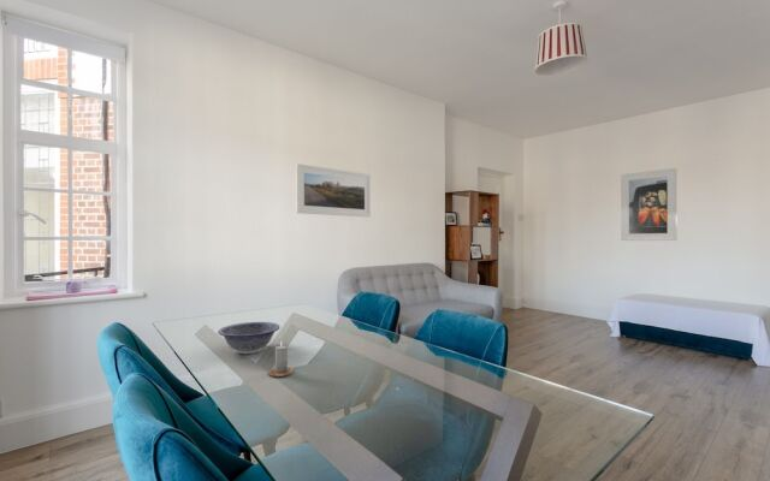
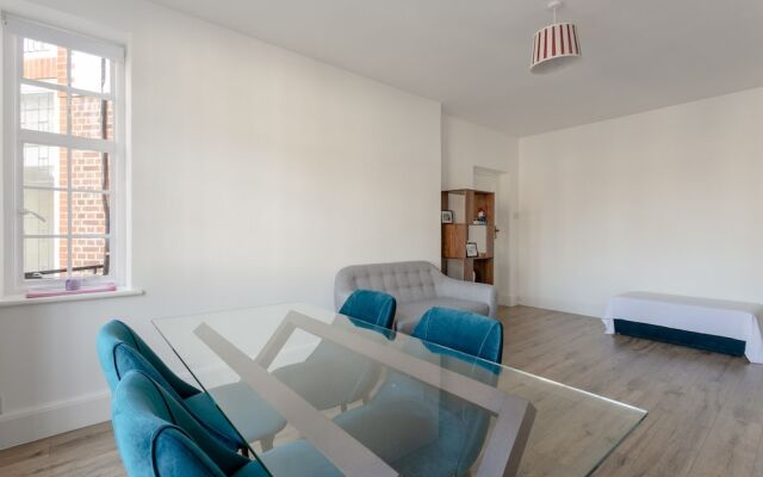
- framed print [620,167,677,242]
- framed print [295,162,372,218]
- decorative bowl [217,321,280,355]
- candle [267,343,295,378]
